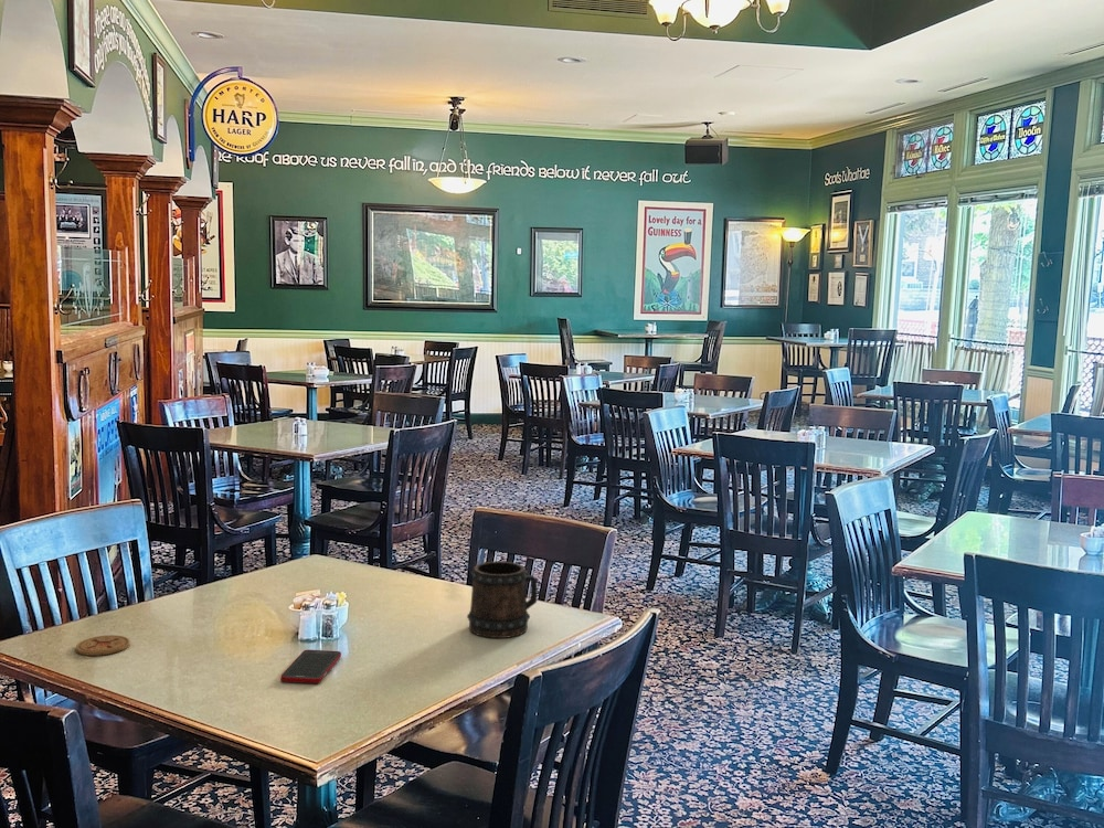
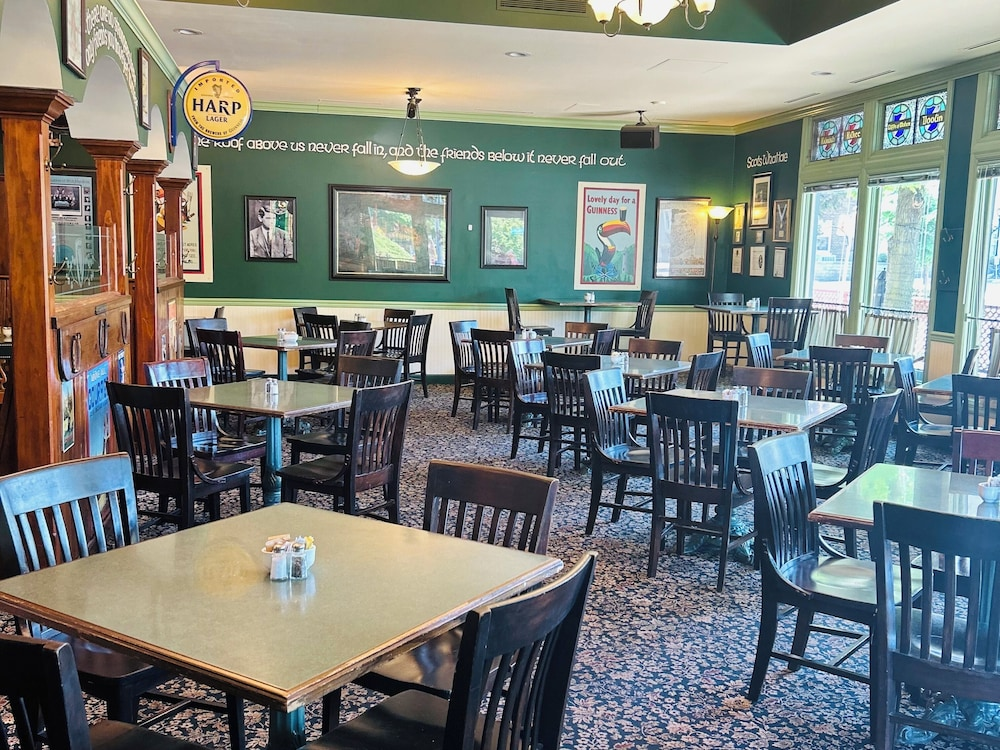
- coaster [75,634,131,657]
- beer mug [466,560,538,639]
- cell phone [279,649,342,684]
